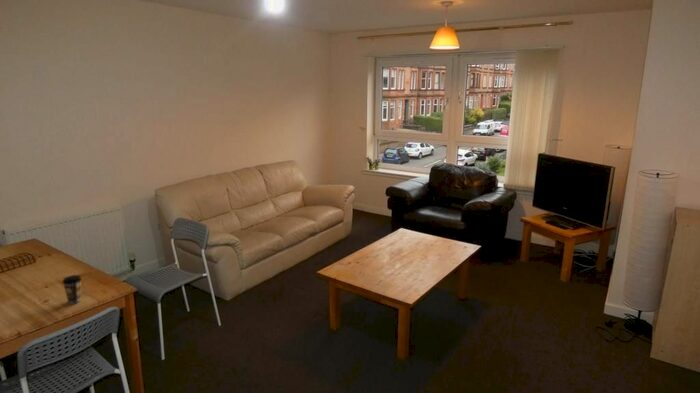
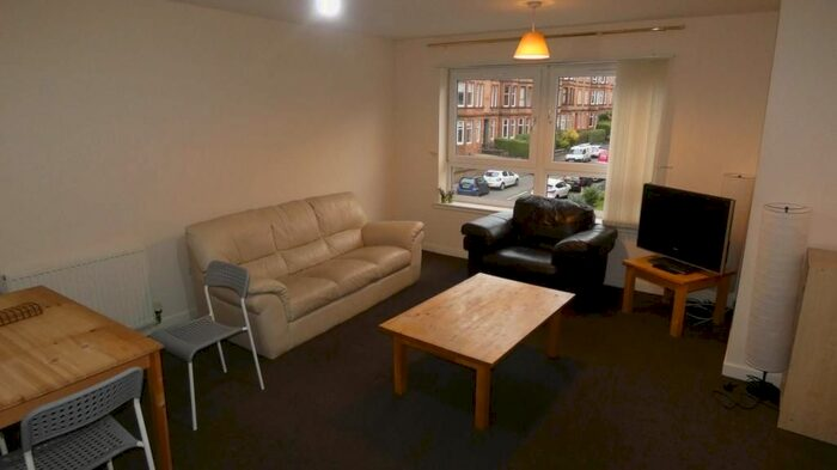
- coffee cup [61,274,83,305]
